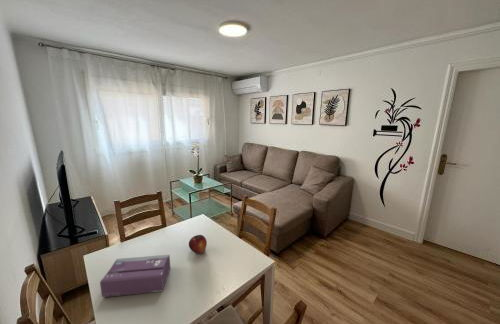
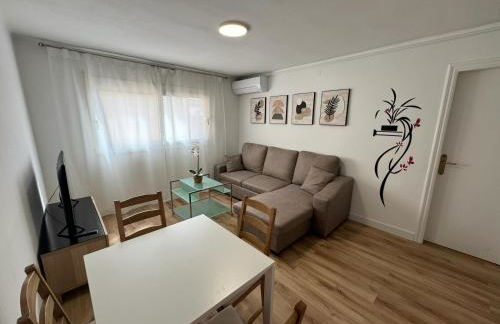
- fruit [188,234,208,255]
- tissue box [99,254,171,298]
